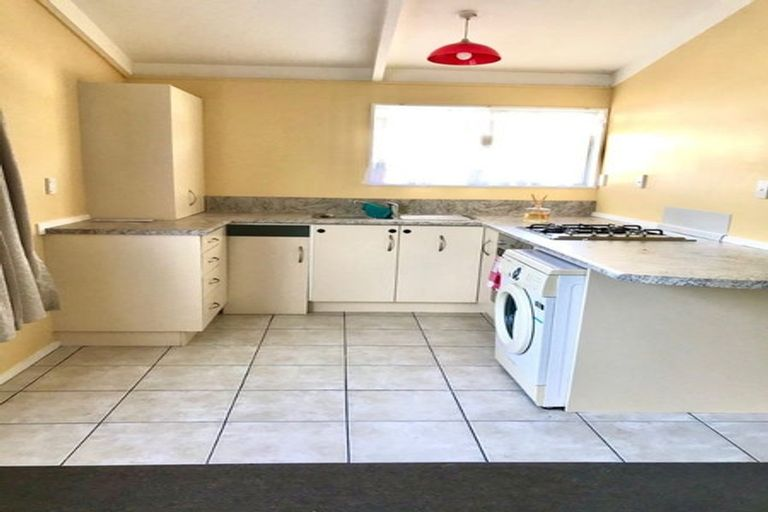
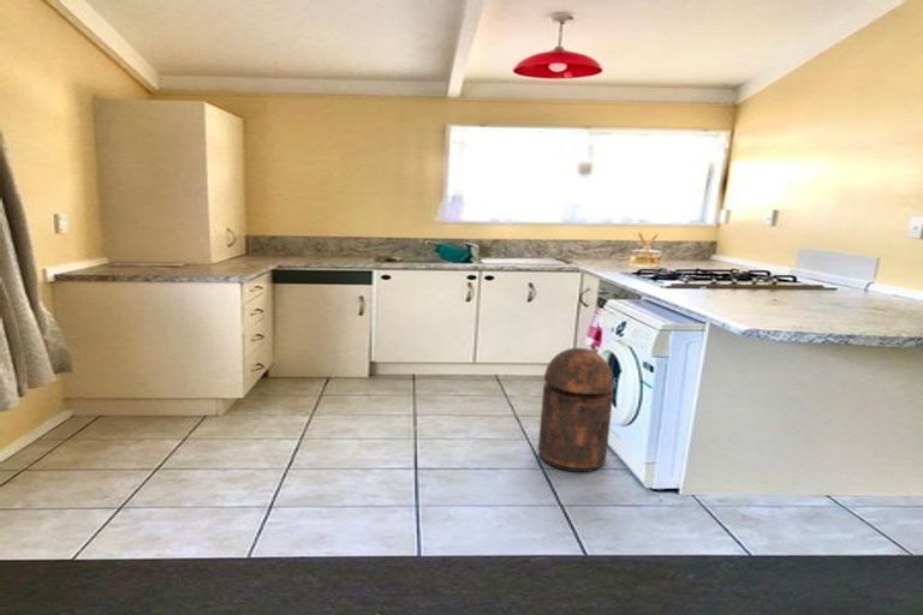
+ trash can [537,347,615,473]
